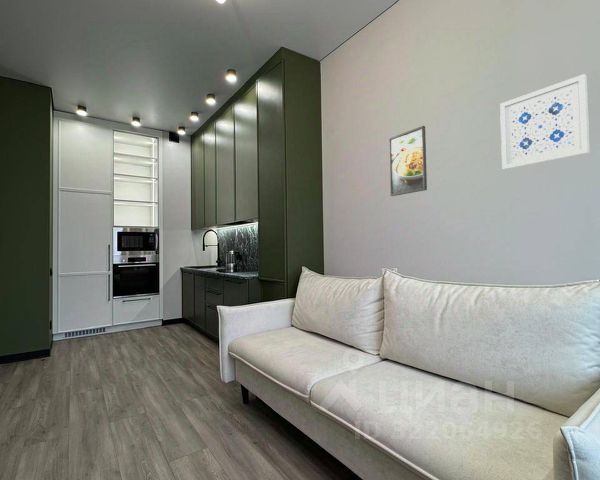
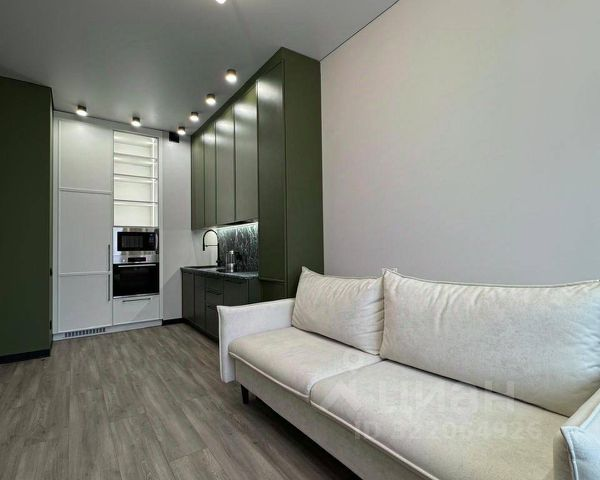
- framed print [388,125,428,197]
- wall art [499,73,591,171]
